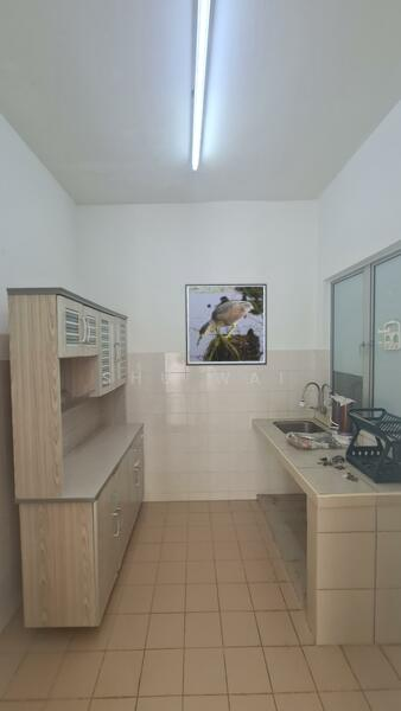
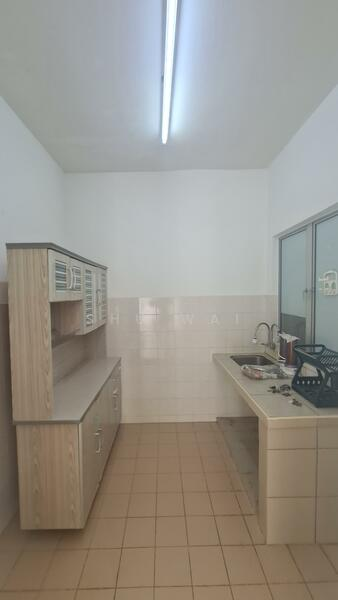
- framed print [184,282,268,367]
